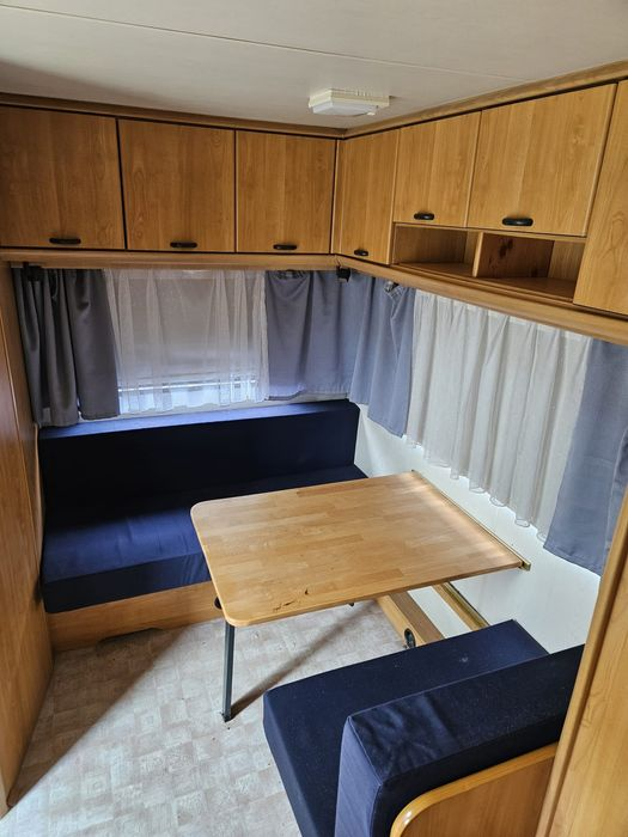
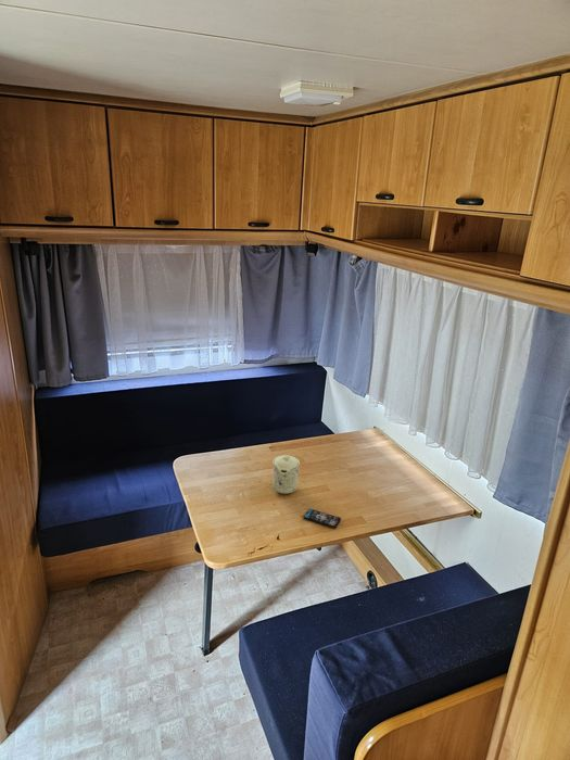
+ smartphone [302,508,342,529]
+ mug [271,454,301,495]
